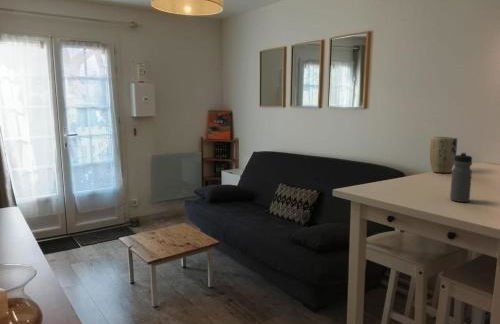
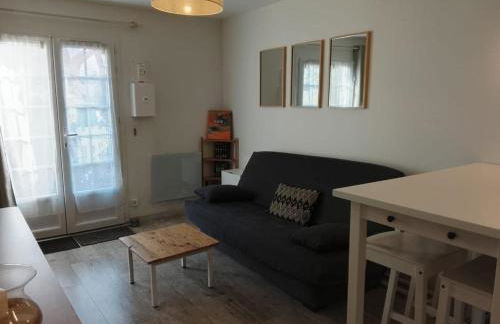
- plant pot [429,136,458,174]
- water bottle [449,151,473,203]
